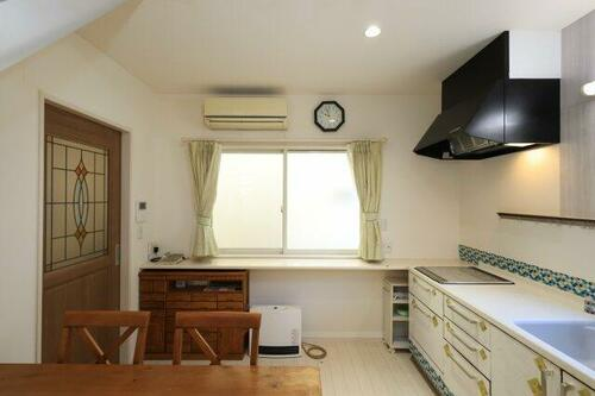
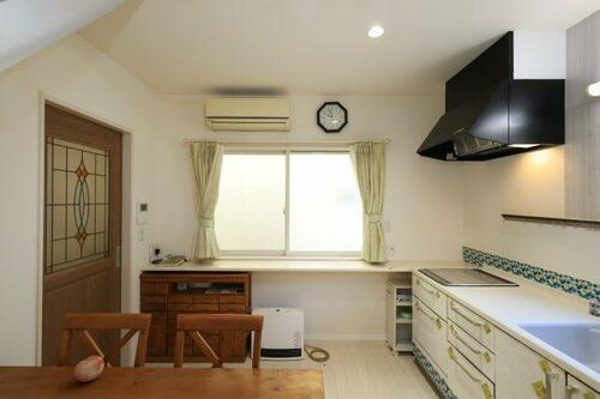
+ fruit [73,355,106,383]
